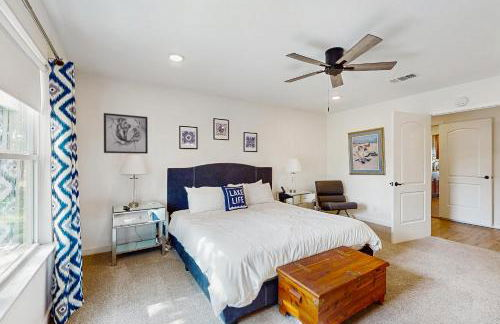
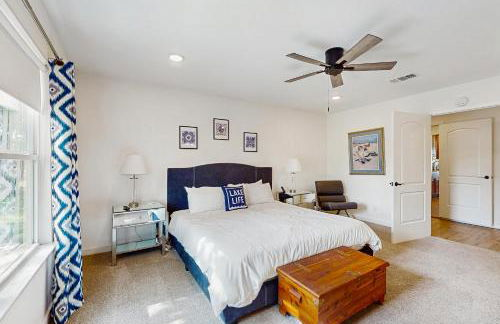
- wall art [103,112,149,155]
